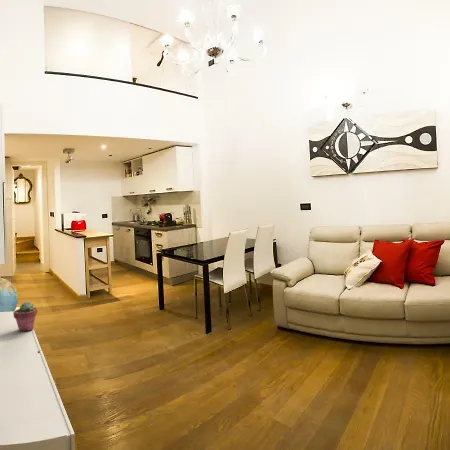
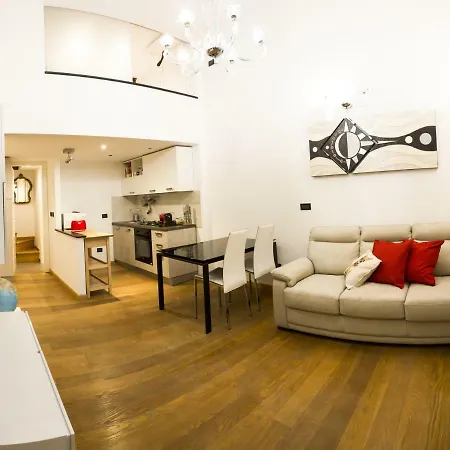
- potted succulent [12,301,38,332]
